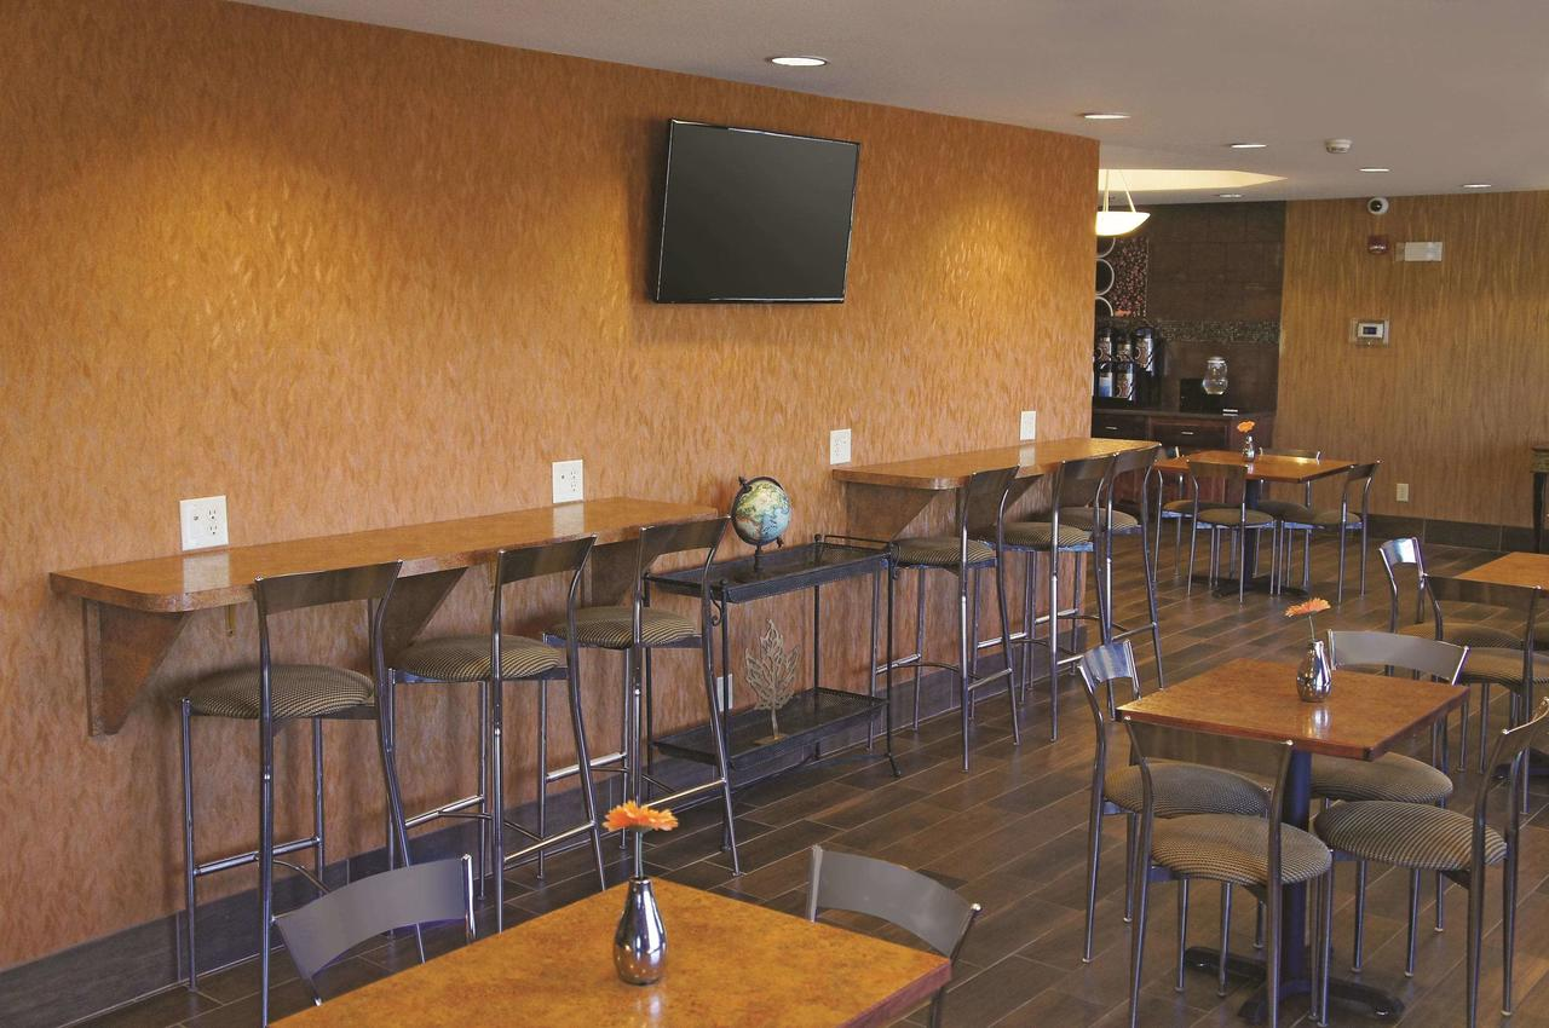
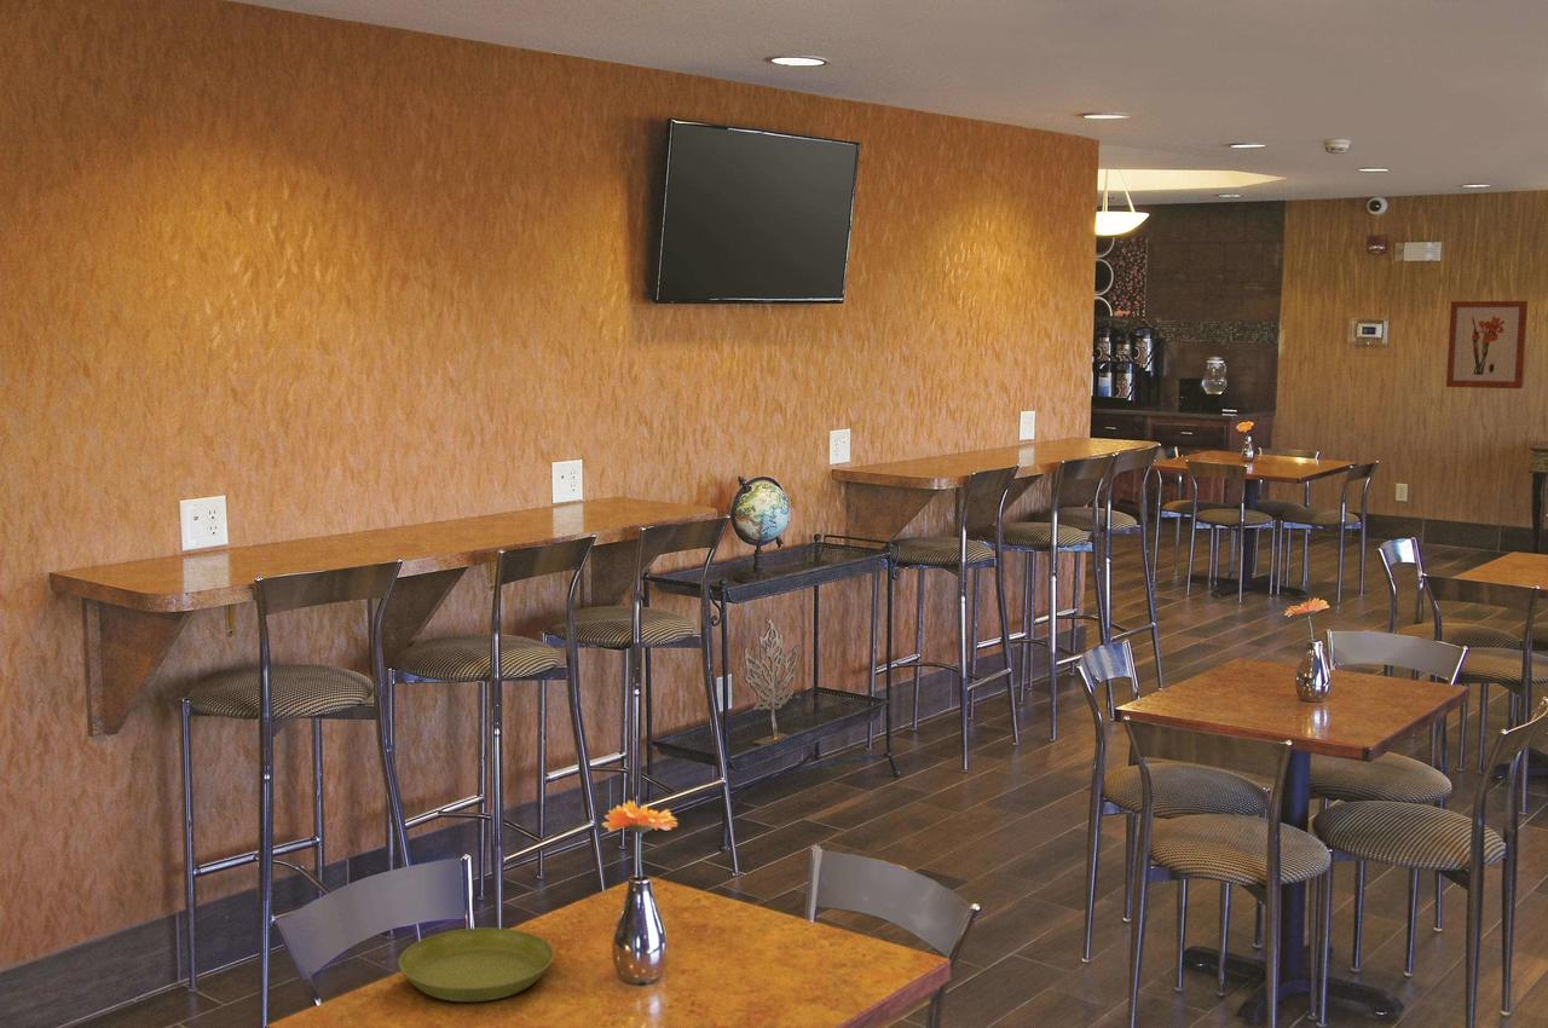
+ wall art [1445,300,1529,389]
+ saucer [398,926,555,1003]
